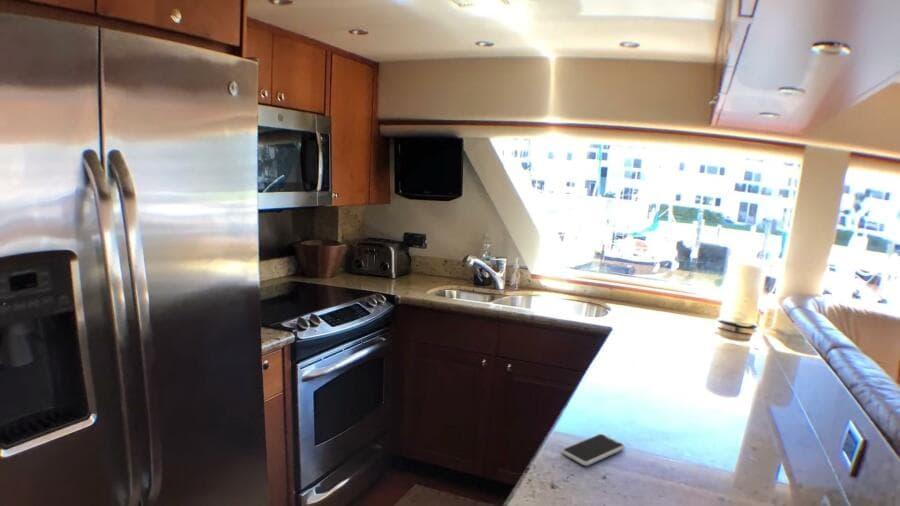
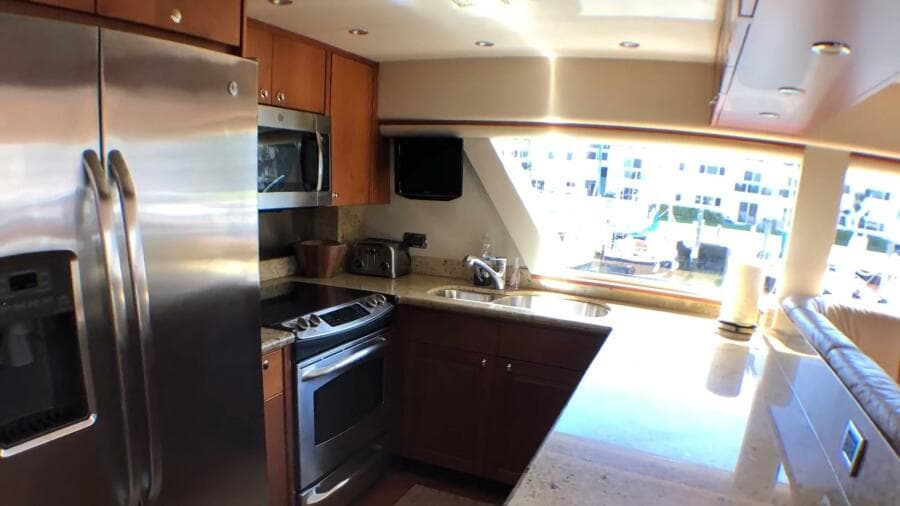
- smartphone [561,433,626,467]
